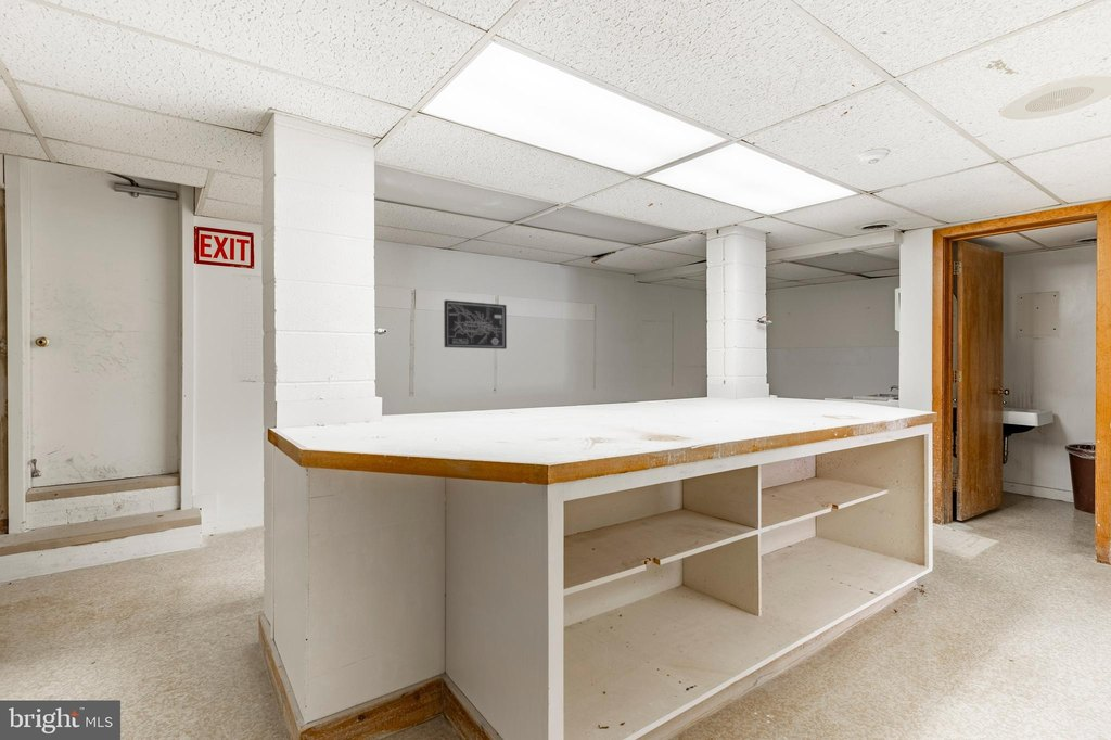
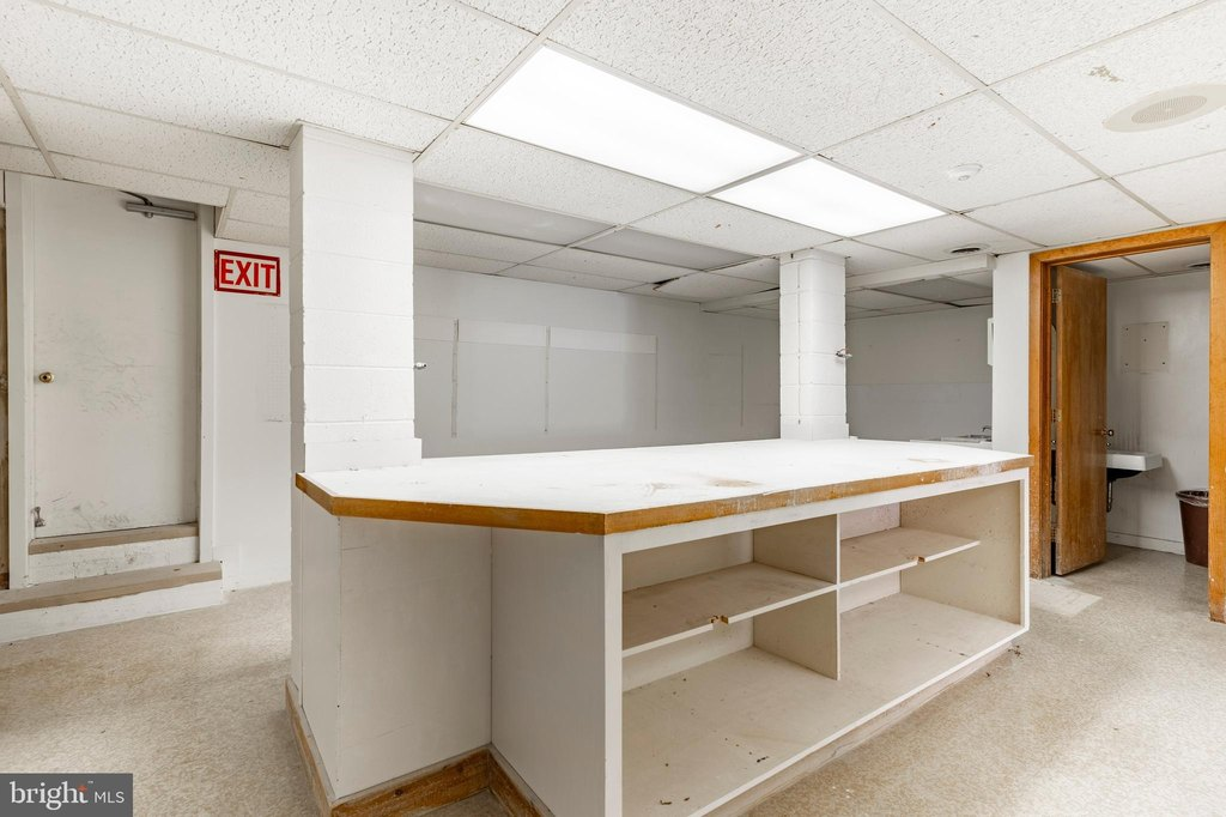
- wall art [443,299,508,350]
